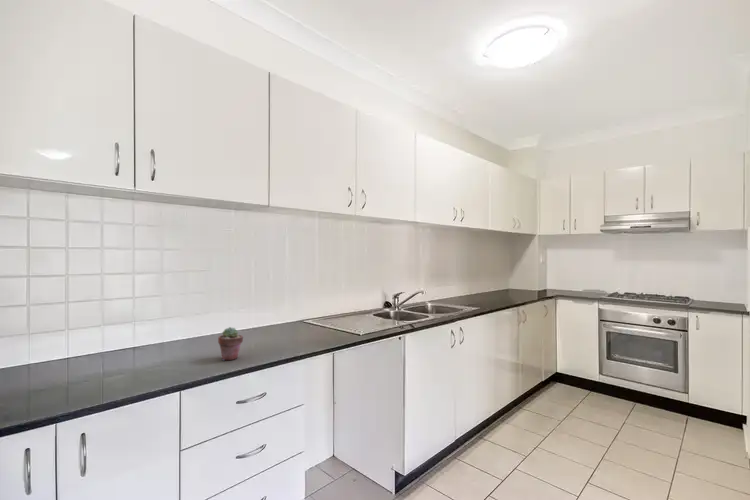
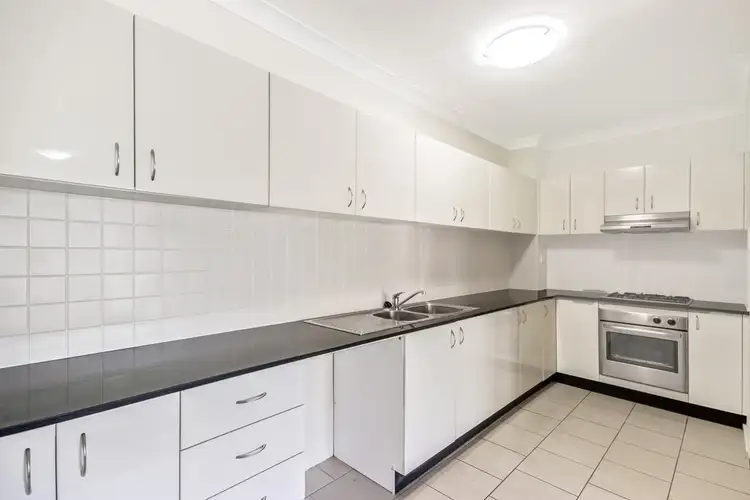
- potted succulent [217,326,244,361]
